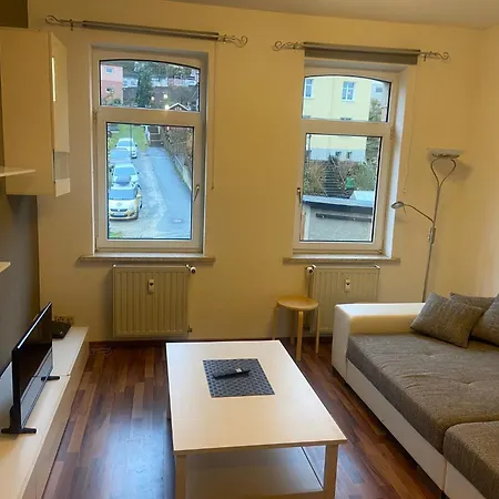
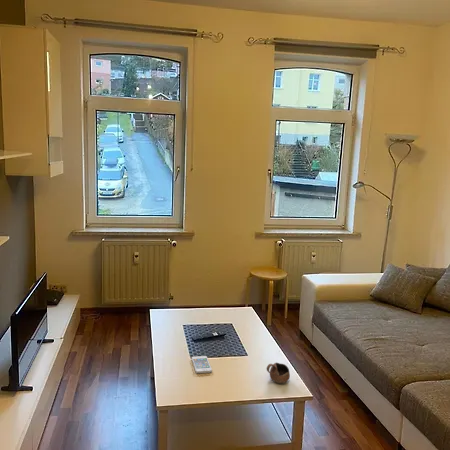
+ smartphone [191,355,213,374]
+ cup [266,362,291,384]
